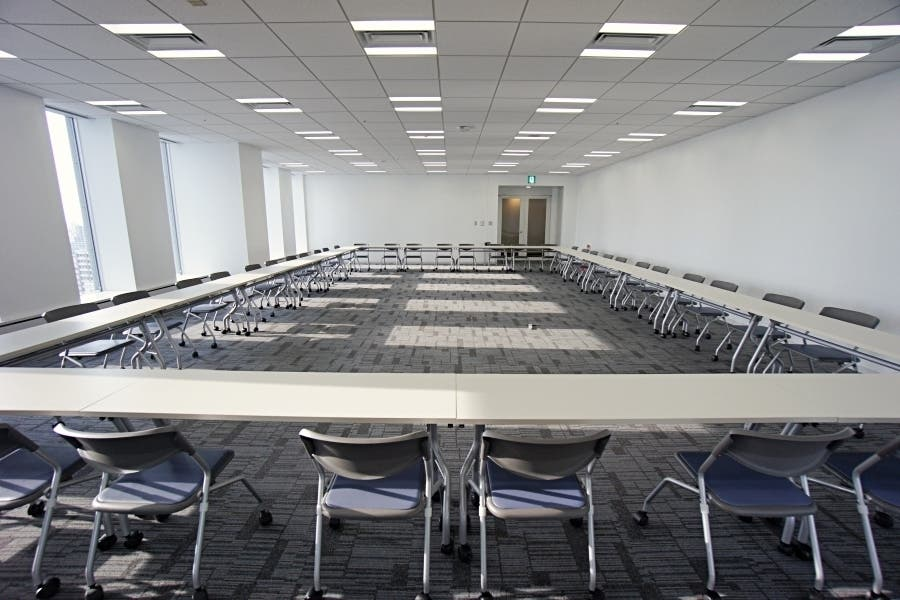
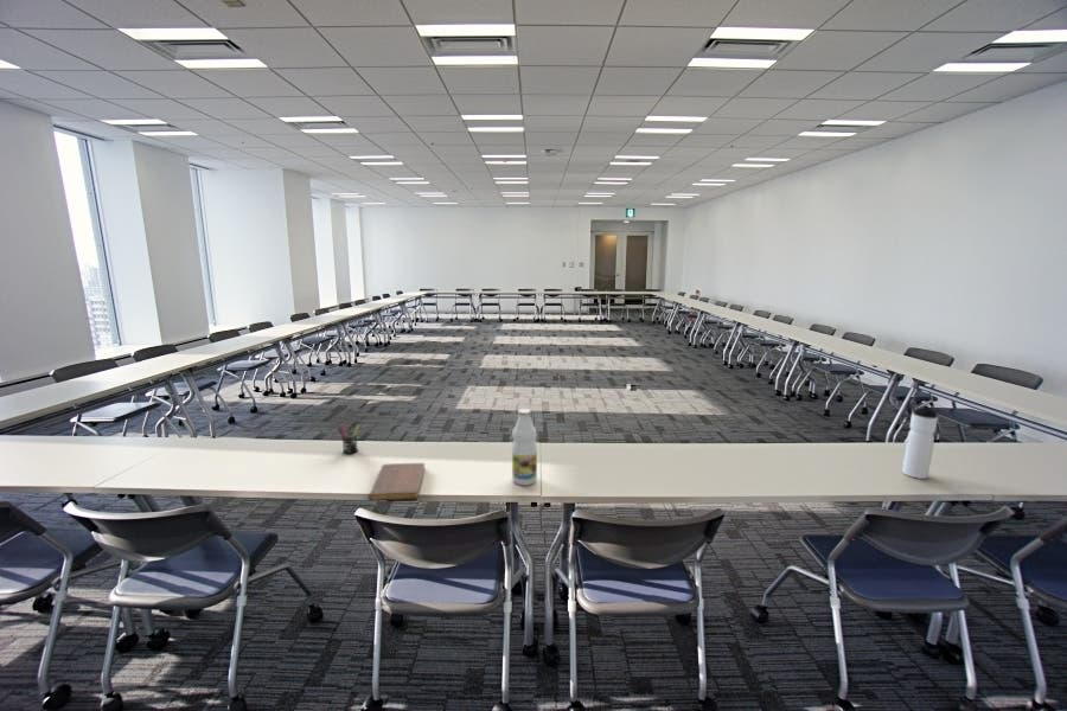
+ water bottle [901,404,939,480]
+ notebook [368,462,426,502]
+ pen holder [337,424,360,455]
+ bottle [511,408,538,487]
